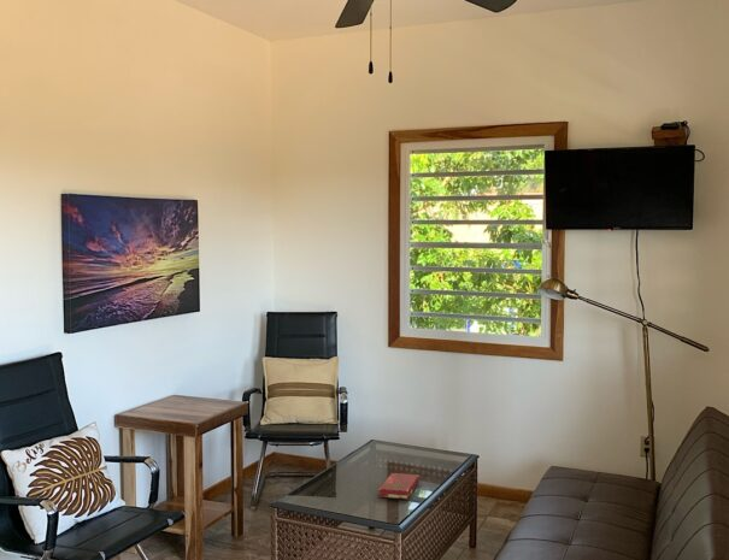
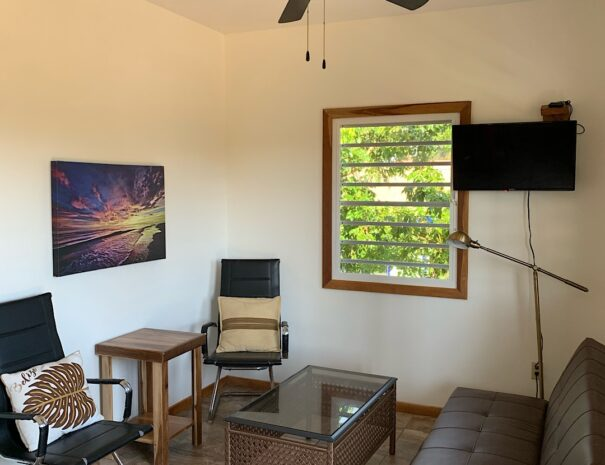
- book [377,472,421,500]
